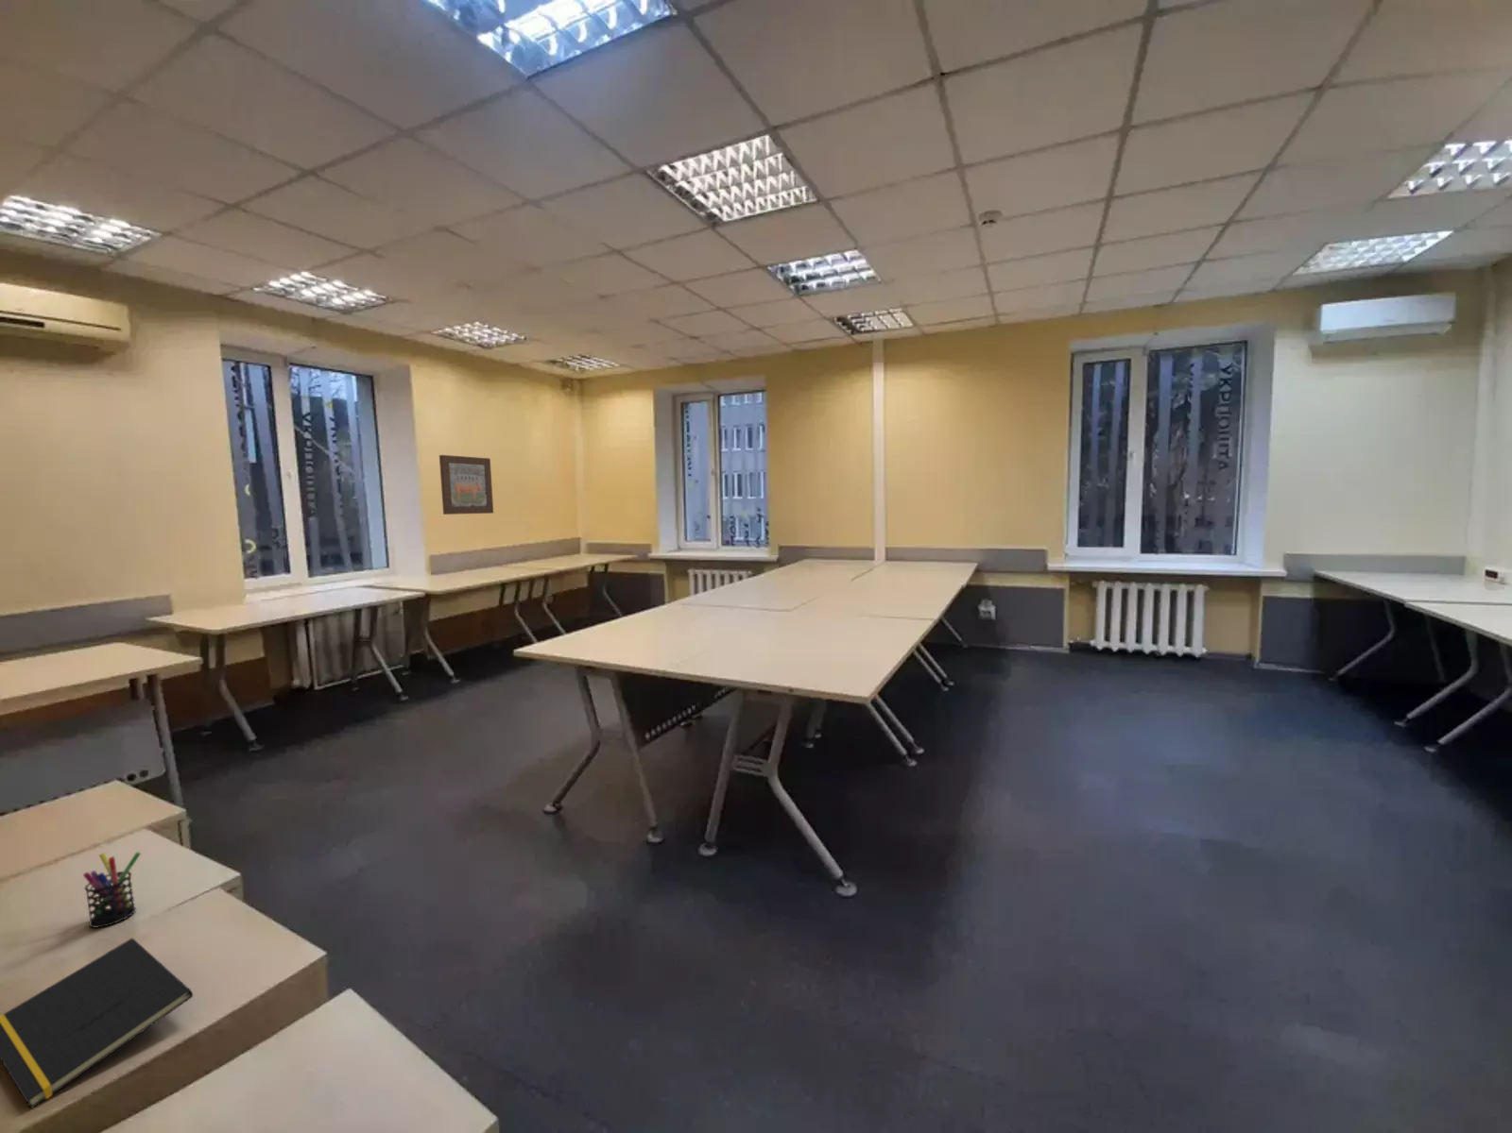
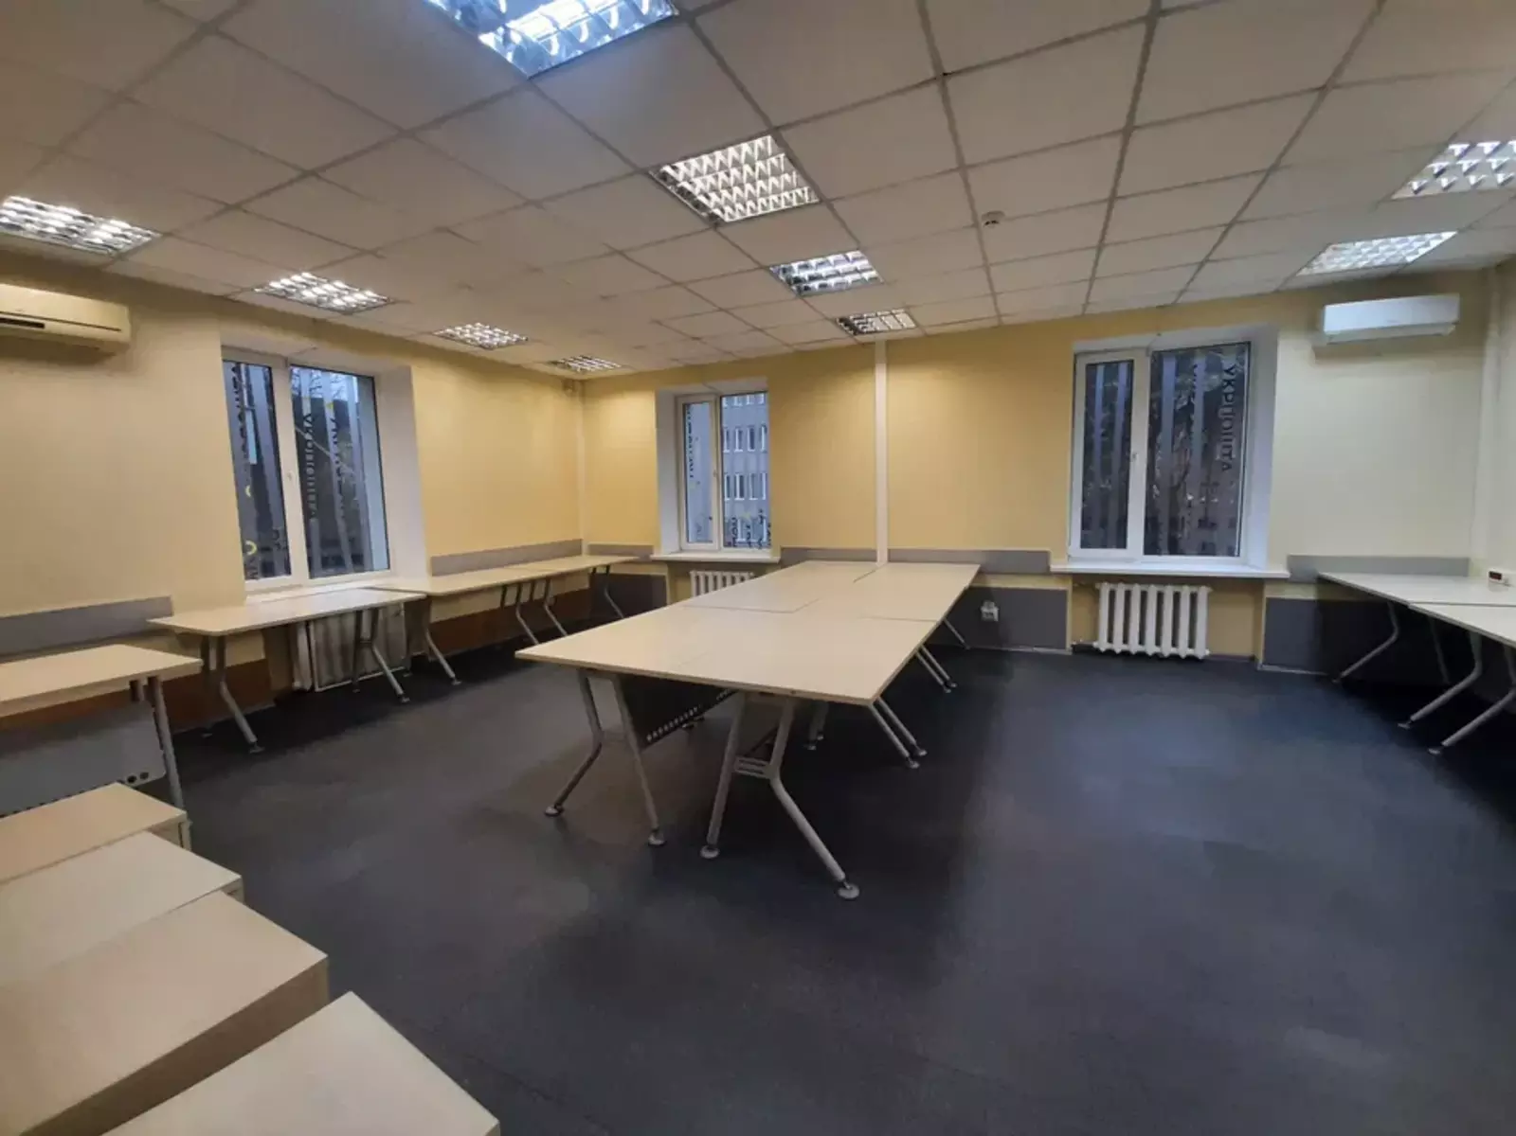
- wall art [438,455,494,515]
- pen holder [82,852,142,928]
- notepad [0,938,194,1109]
